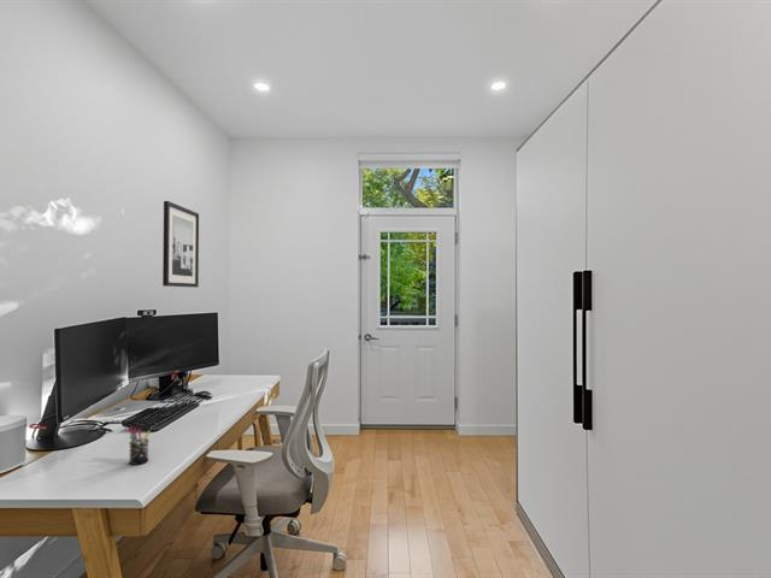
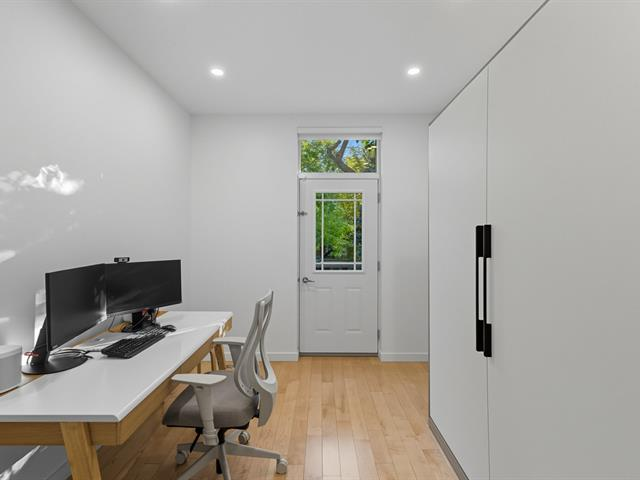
- wall art [161,200,200,288]
- pen holder [128,425,152,466]
